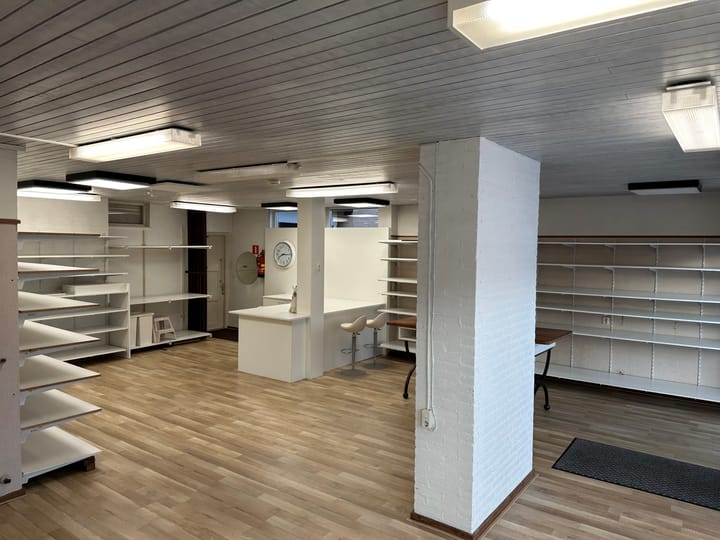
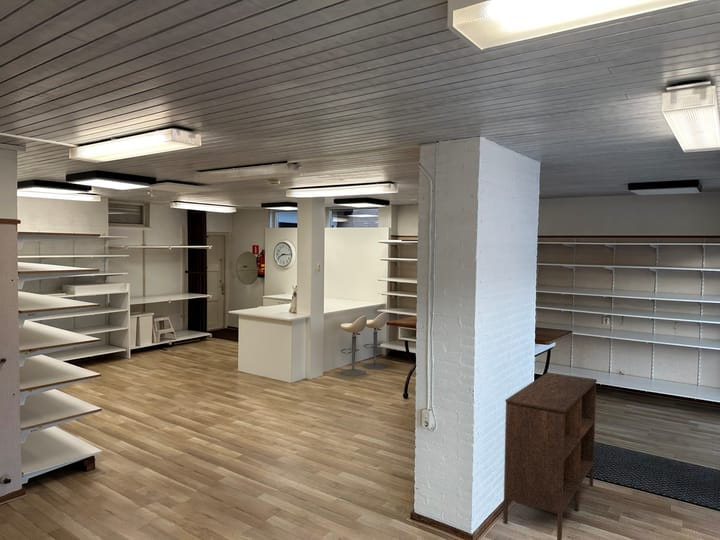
+ shelving unit [502,372,598,540]
